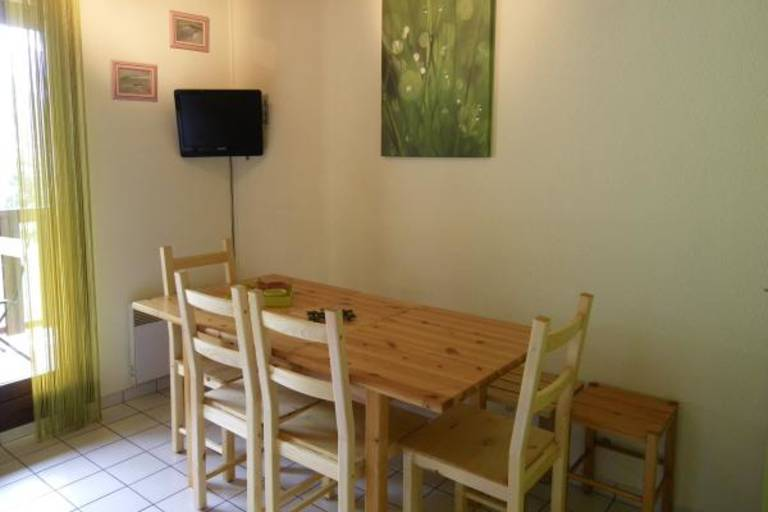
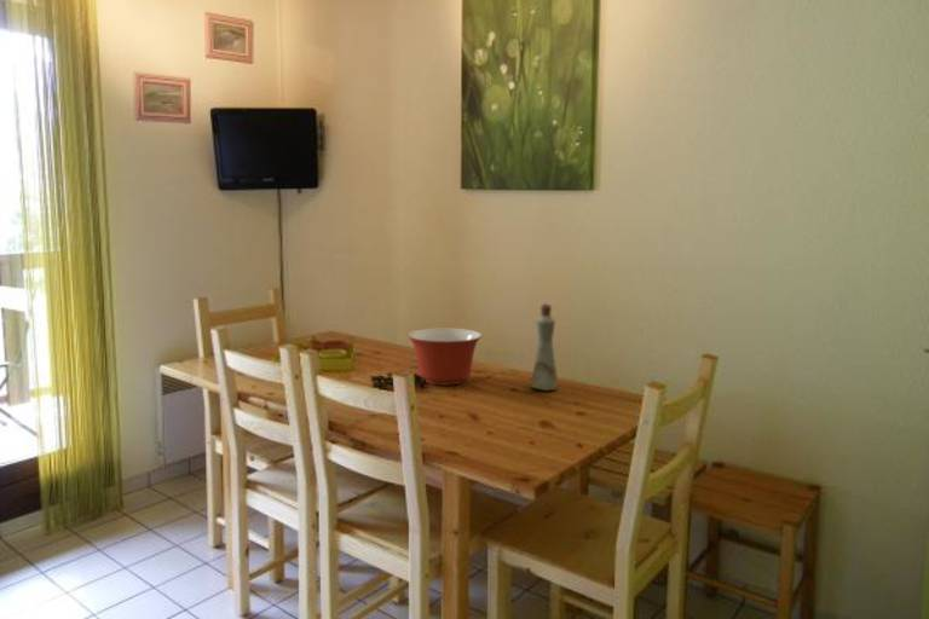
+ mixing bowl [406,328,484,387]
+ bottle [530,302,559,392]
